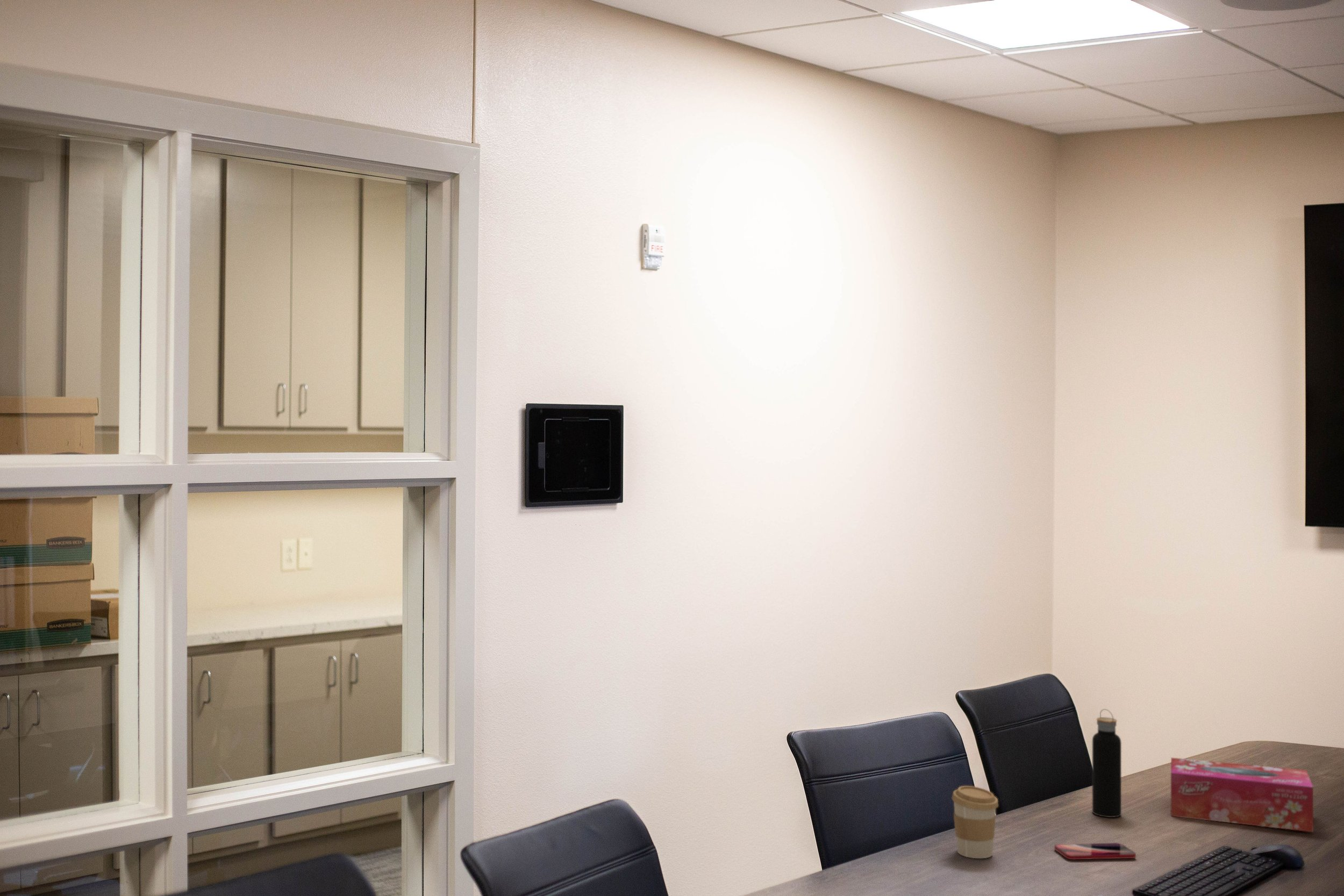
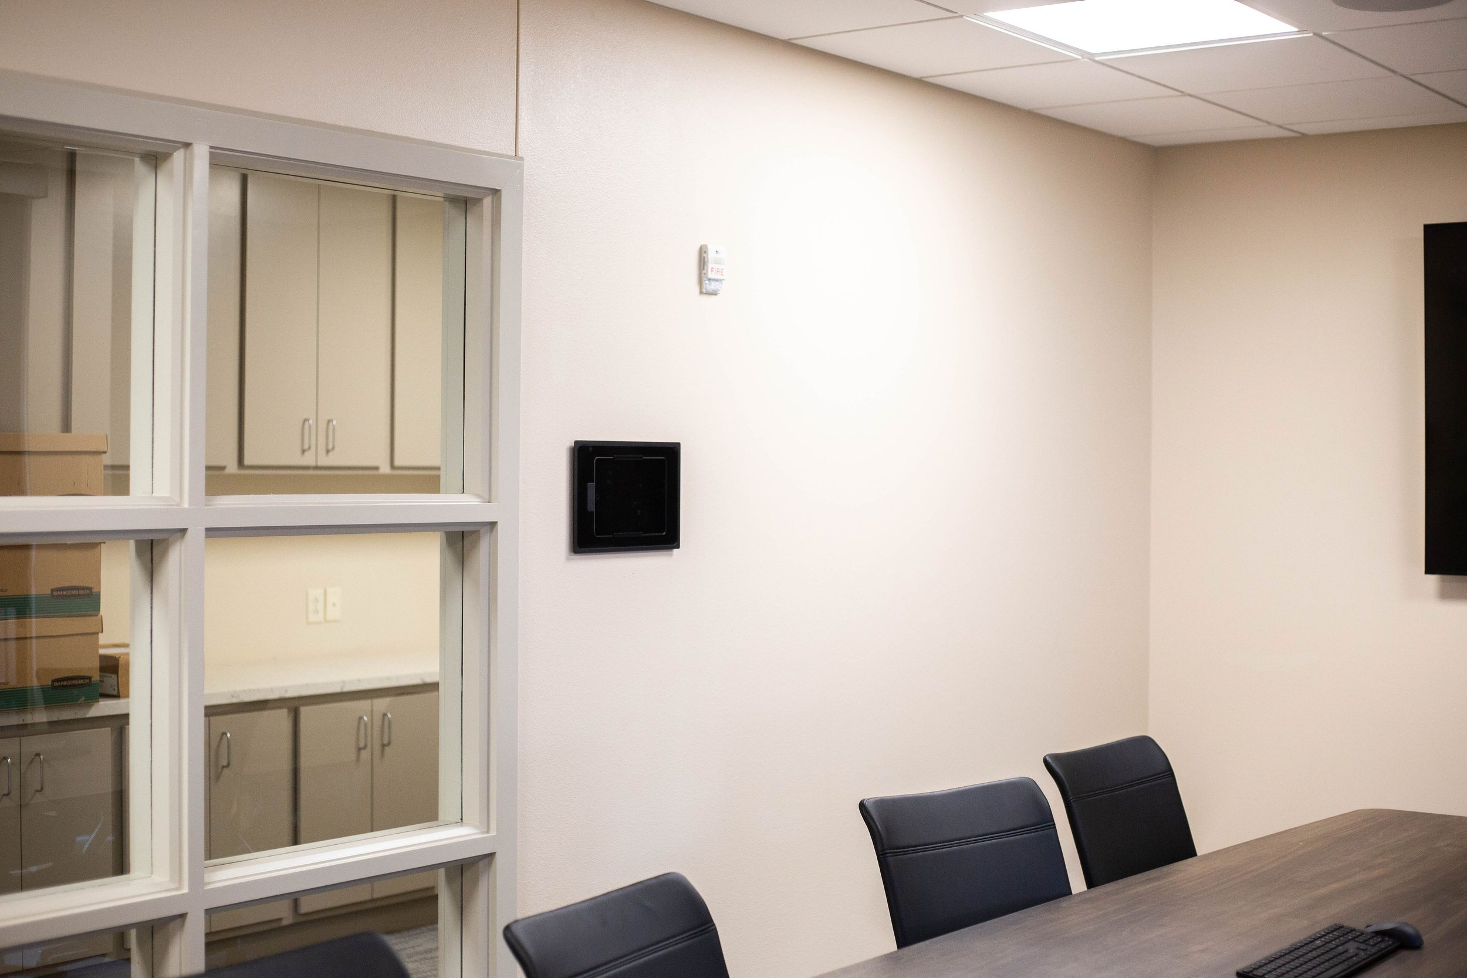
- tissue box [1170,757,1314,833]
- coffee cup [951,785,999,859]
- smartphone [1054,842,1136,860]
- water bottle [1092,708,1122,818]
